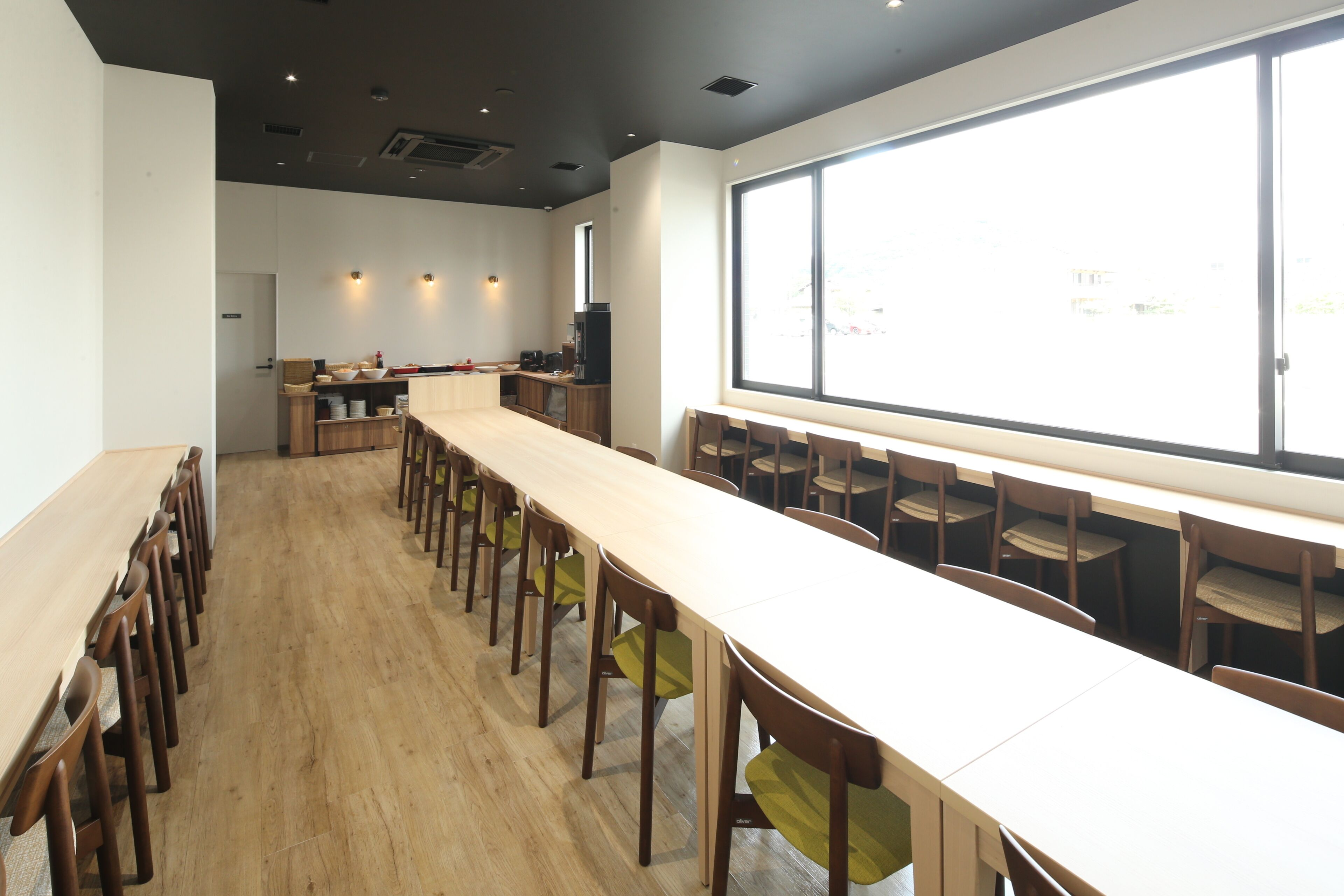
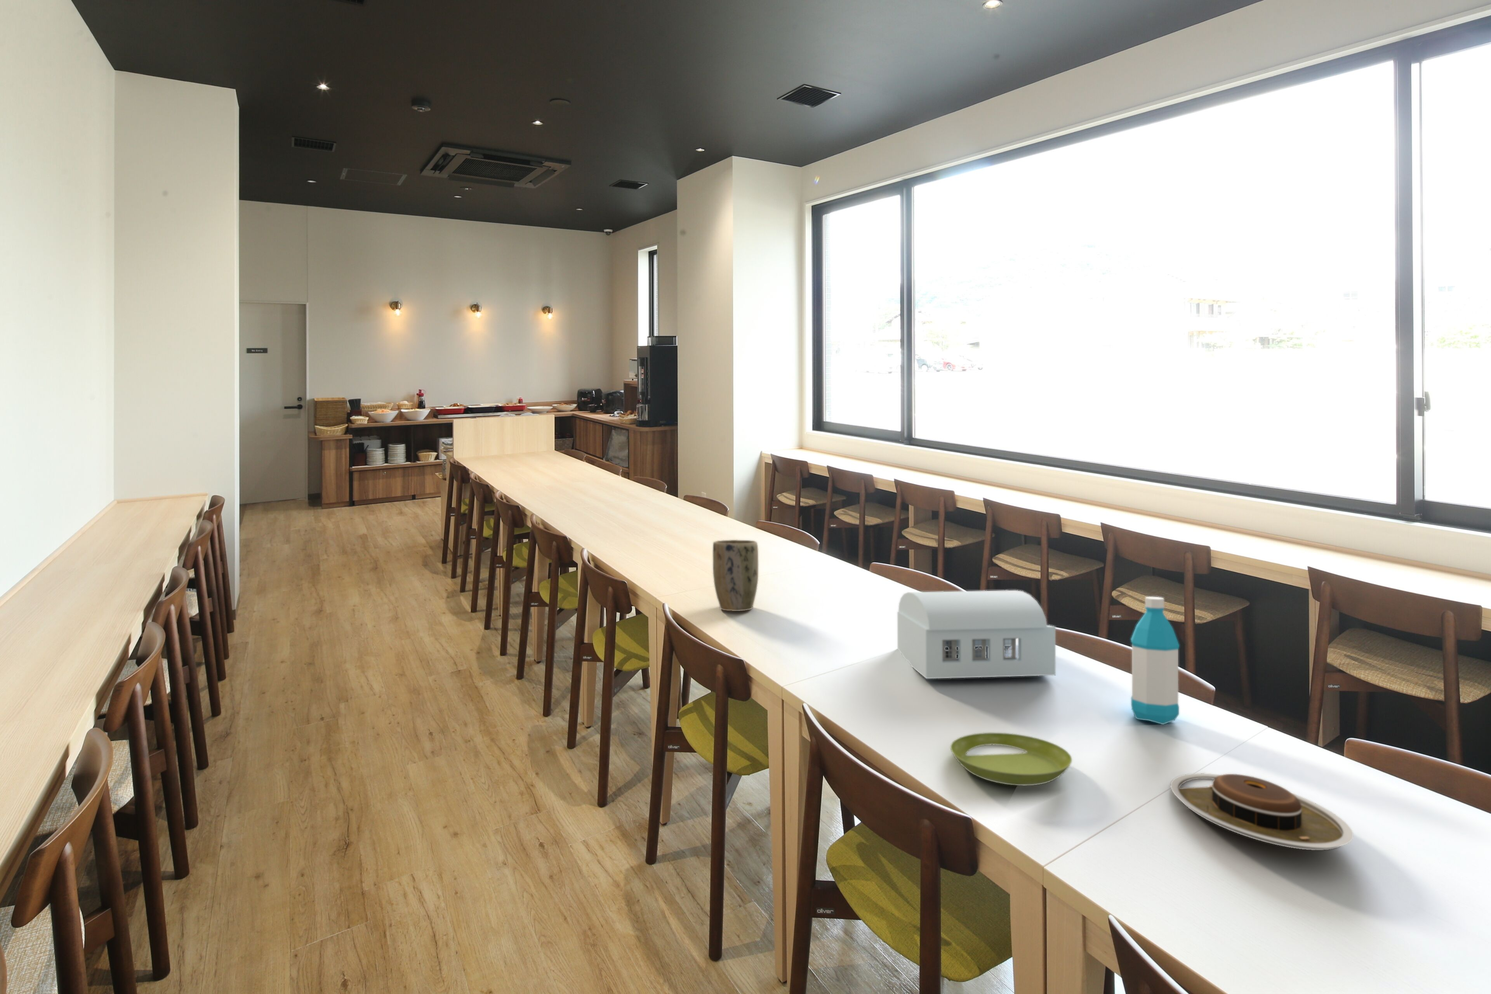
+ plate [1170,773,1353,851]
+ plant pot [712,539,759,611]
+ water bottle [1130,596,1180,724]
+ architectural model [897,590,1056,679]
+ saucer [950,732,1073,785]
